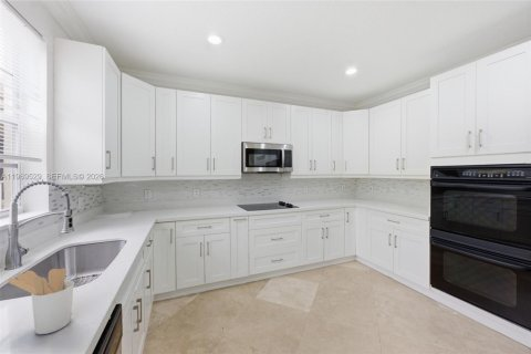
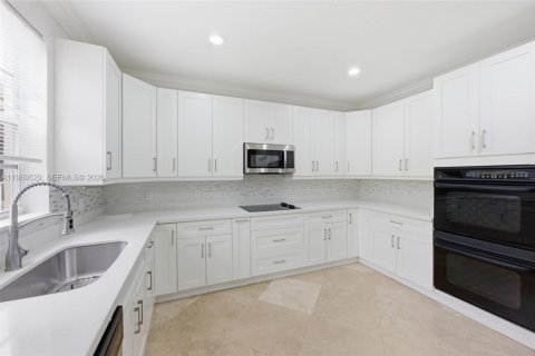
- utensil holder [7,268,75,335]
